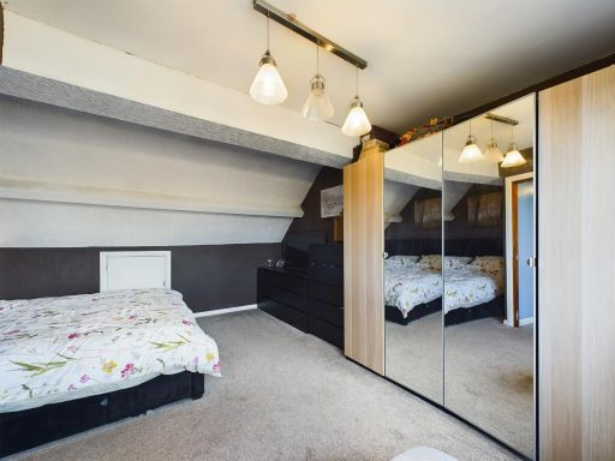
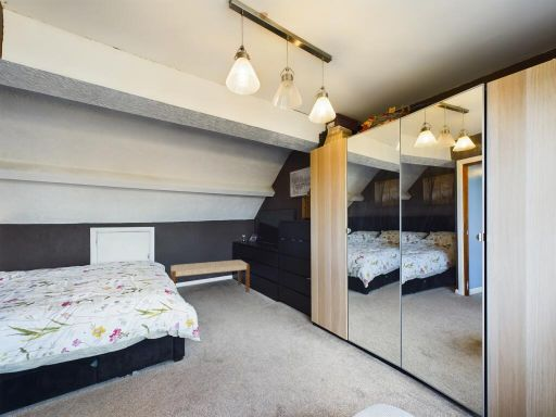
+ bench [169,258,251,293]
